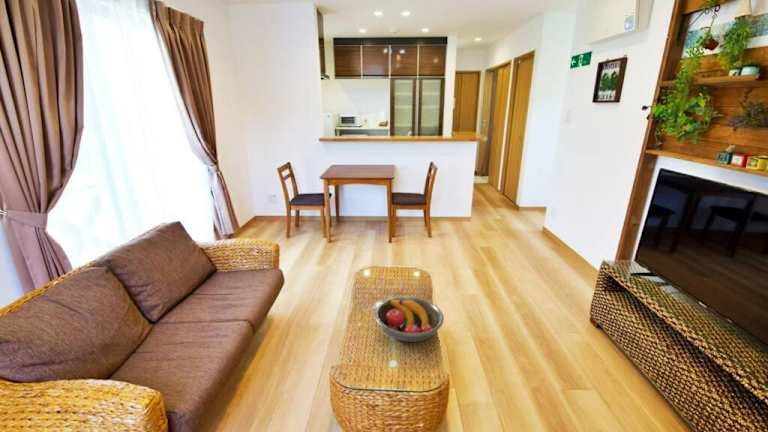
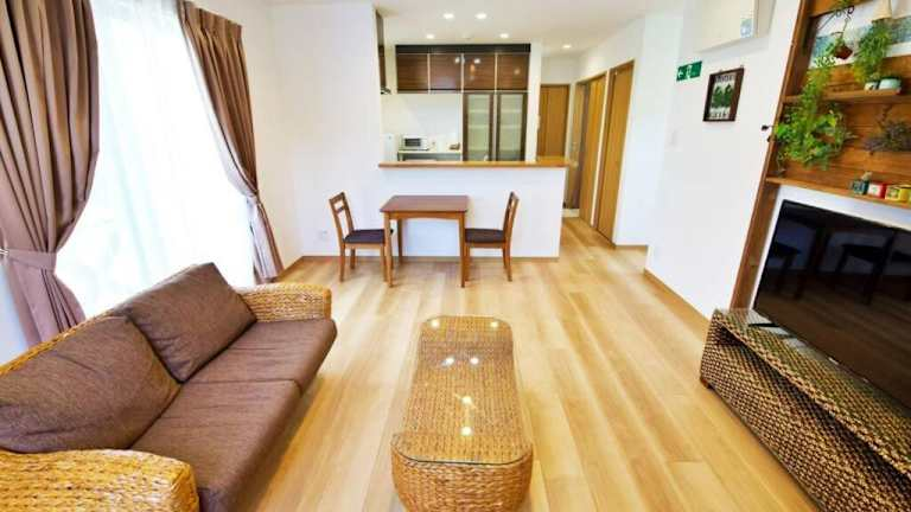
- fruit bowl [374,296,445,343]
